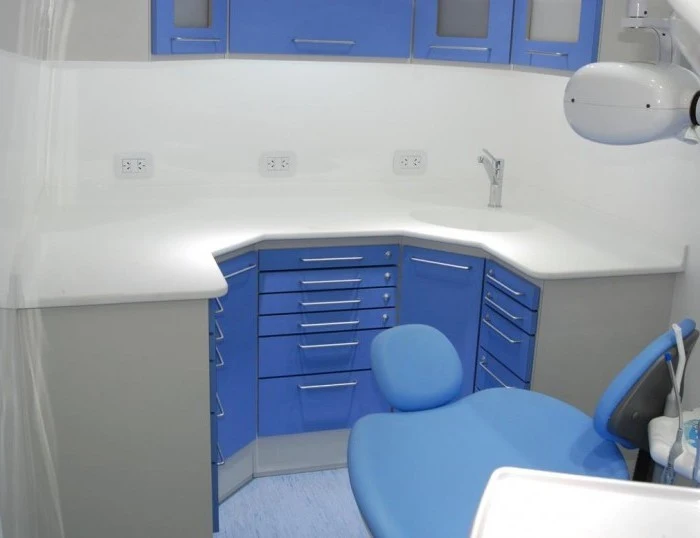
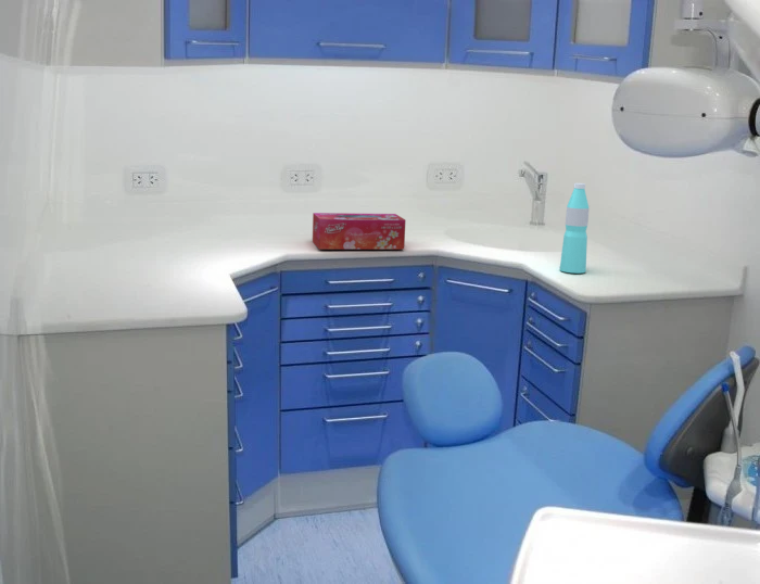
+ water bottle [559,182,590,275]
+ tissue box [312,212,407,251]
